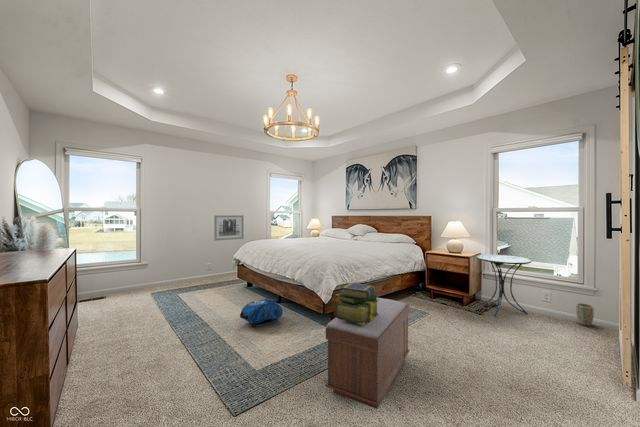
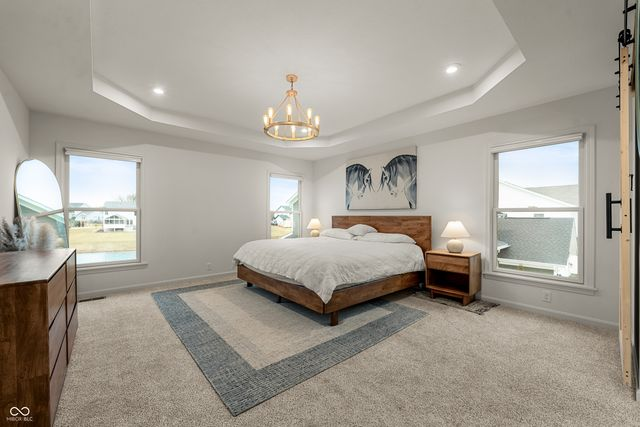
- bench [325,297,410,410]
- stack of books [334,282,379,325]
- side table [475,253,533,318]
- wall art [213,214,245,242]
- backpack [239,298,284,327]
- plant pot [575,302,595,327]
